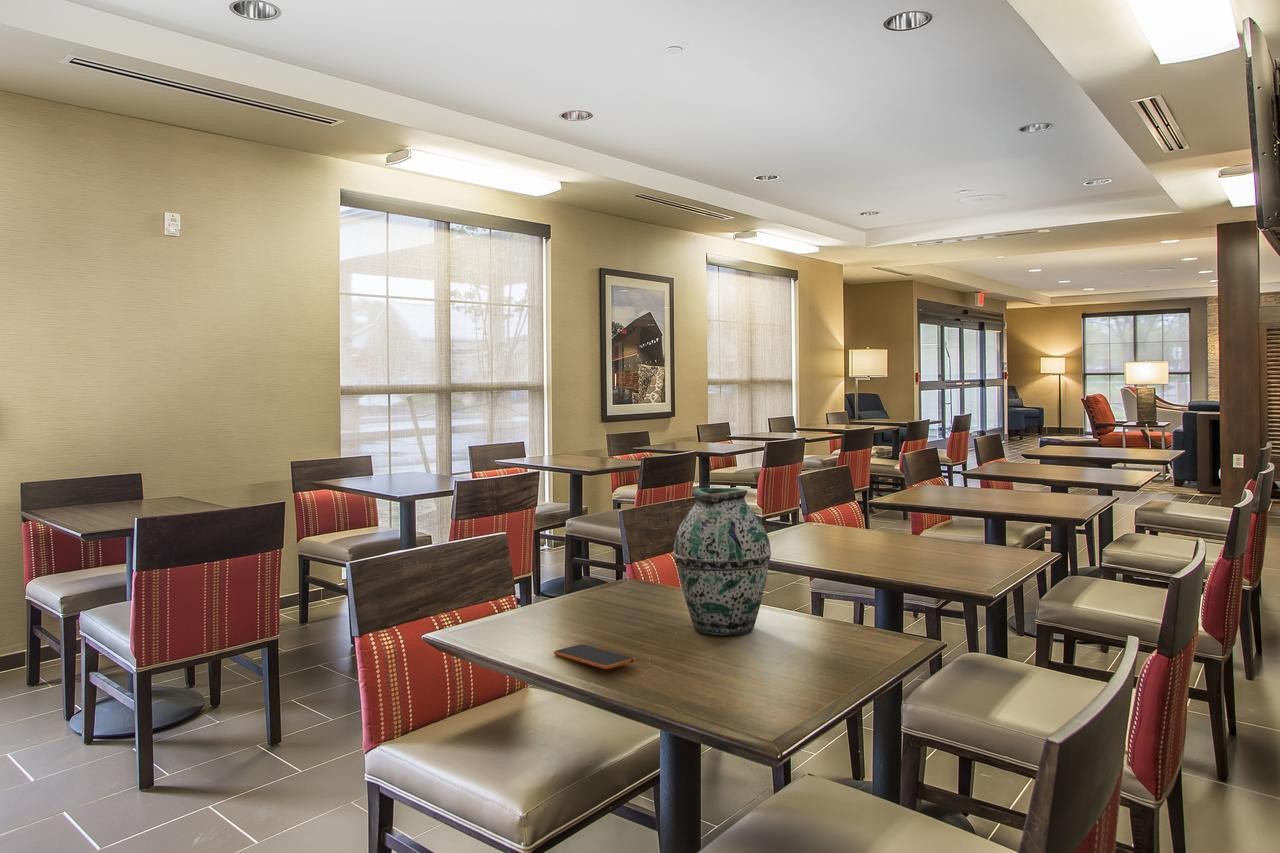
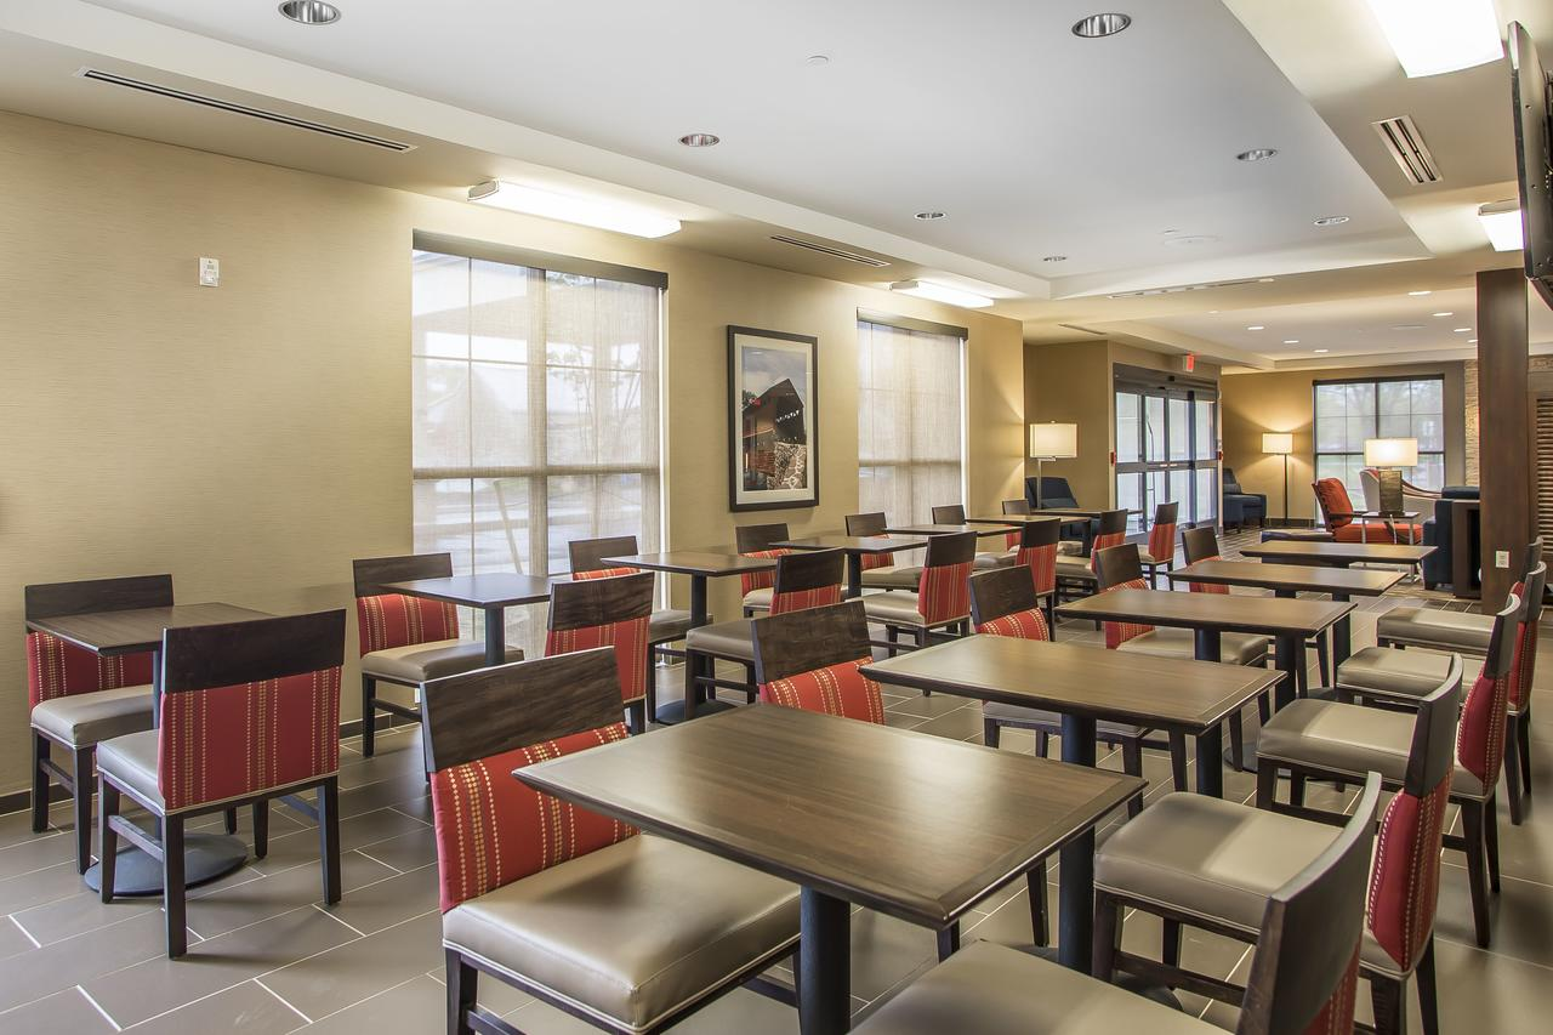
- smartphone [553,643,636,670]
- vase [672,487,772,637]
